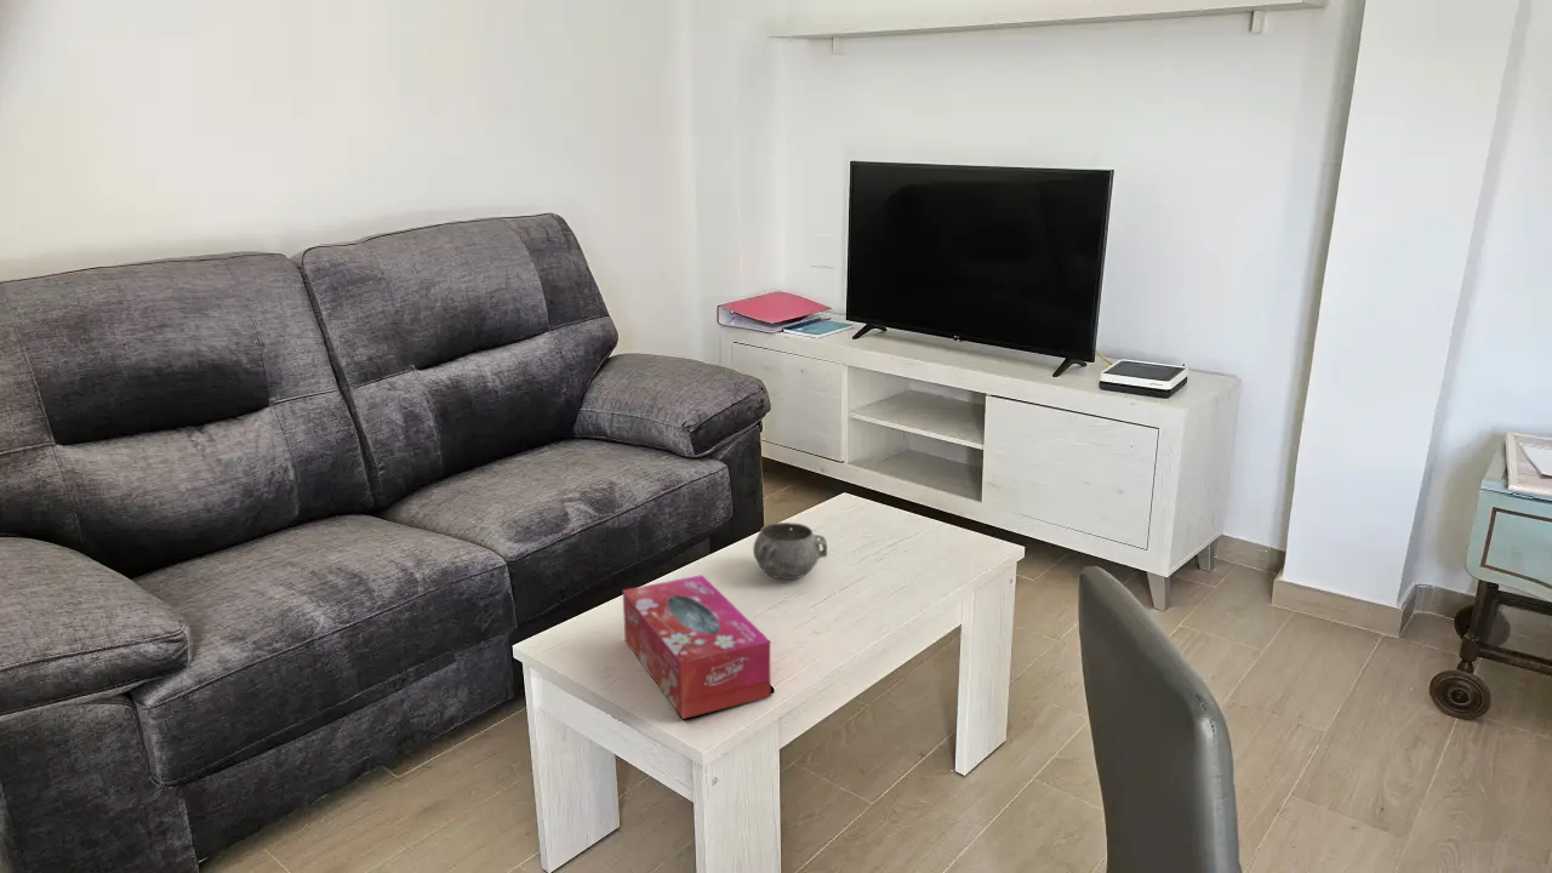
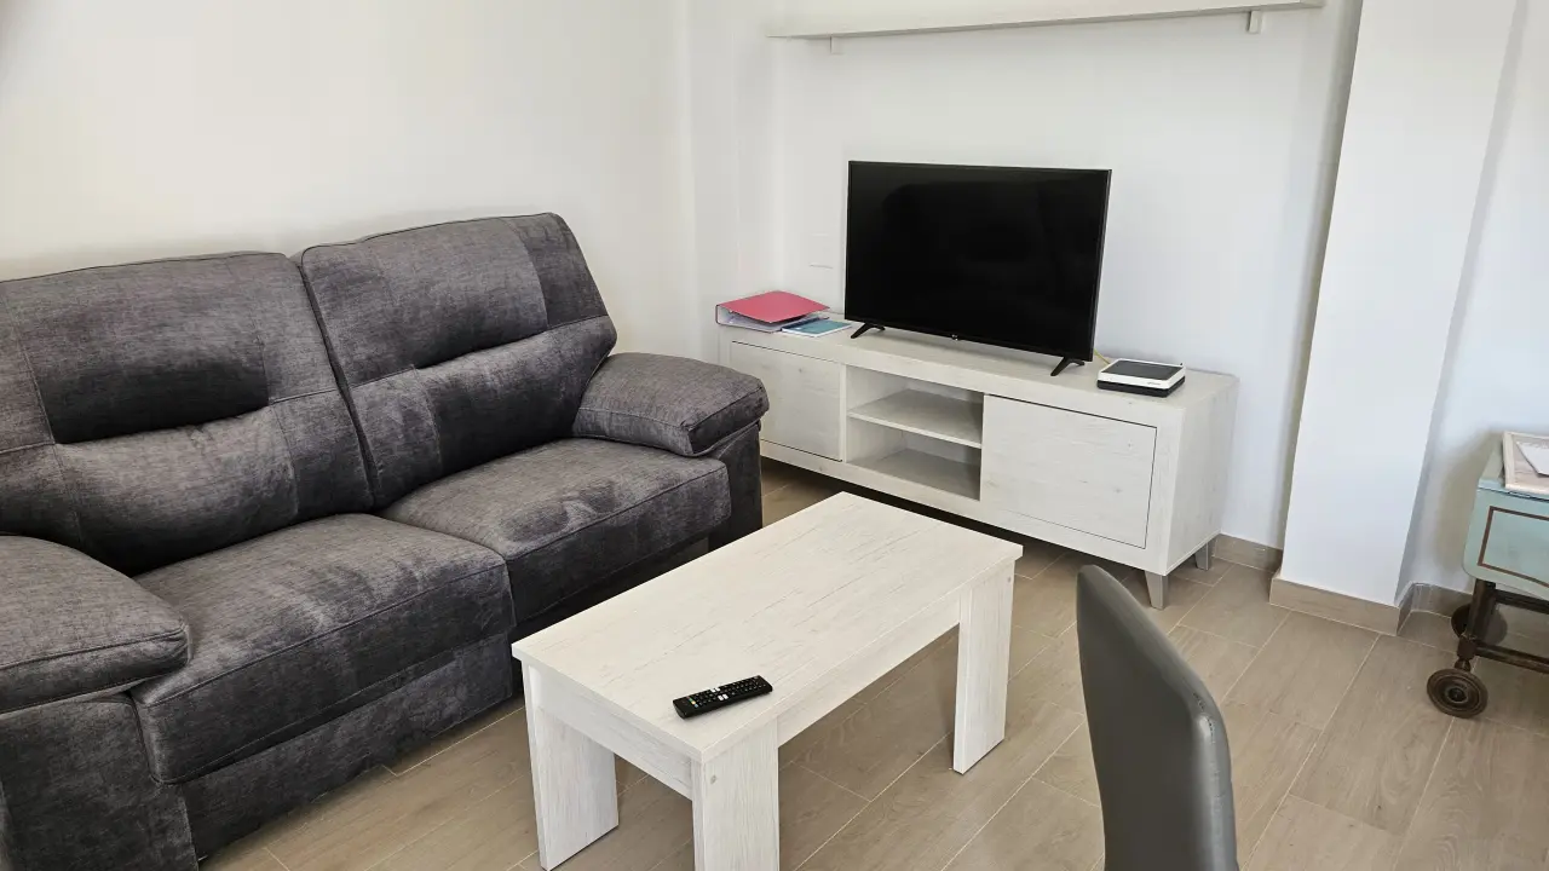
- decorative bowl [752,521,828,581]
- tissue box [622,574,771,720]
